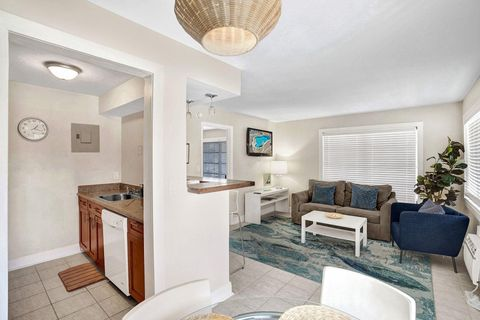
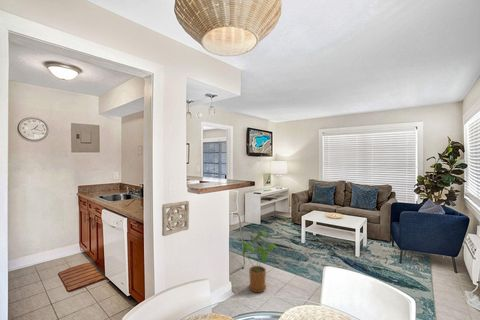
+ wall ornament [161,200,190,237]
+ house plant [241,230,278,293]
